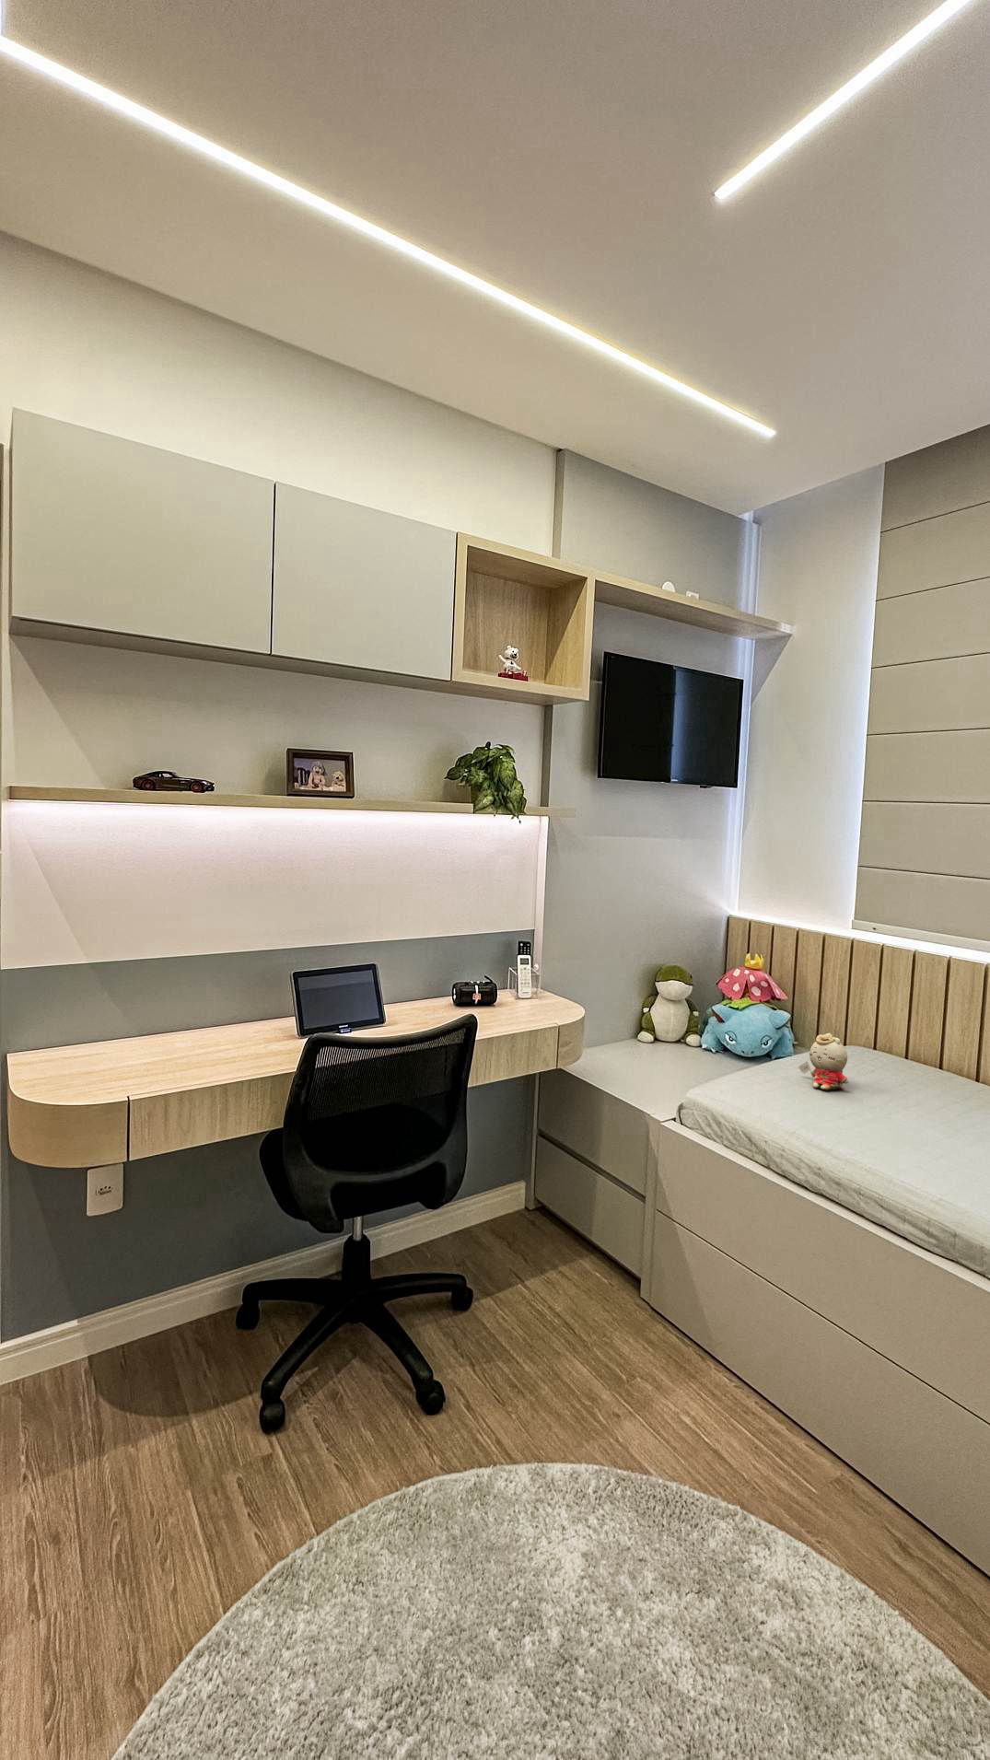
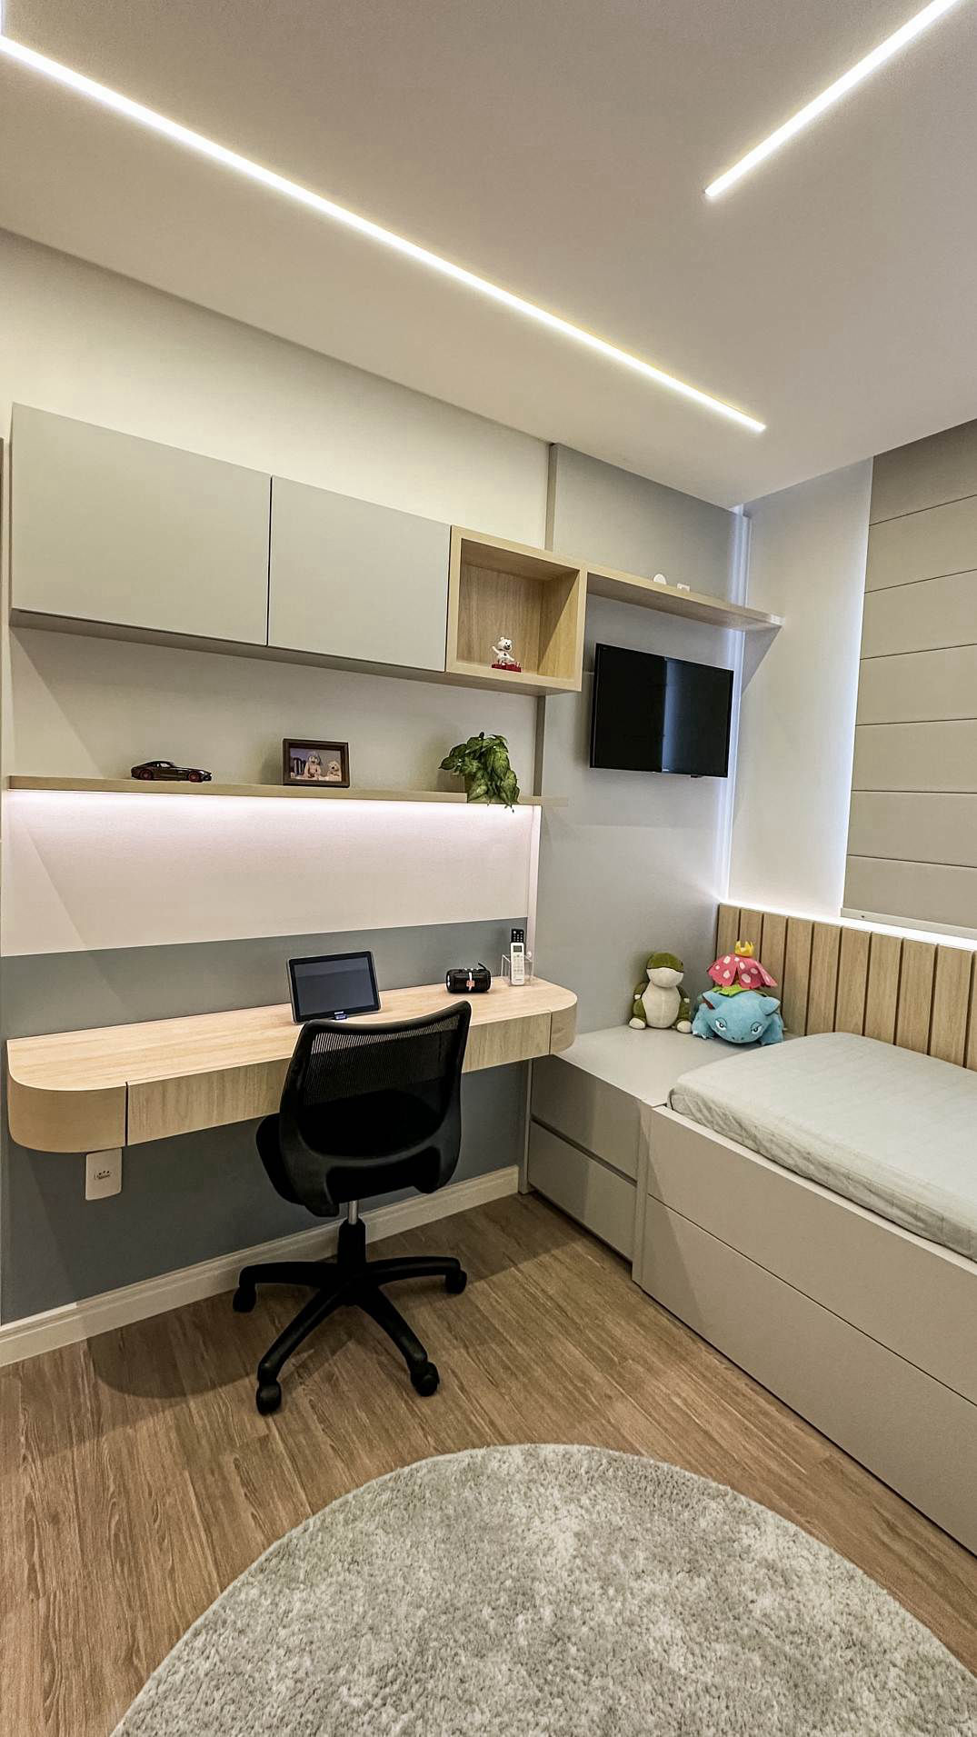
- stuffed toy [798,1032,849,1092]
